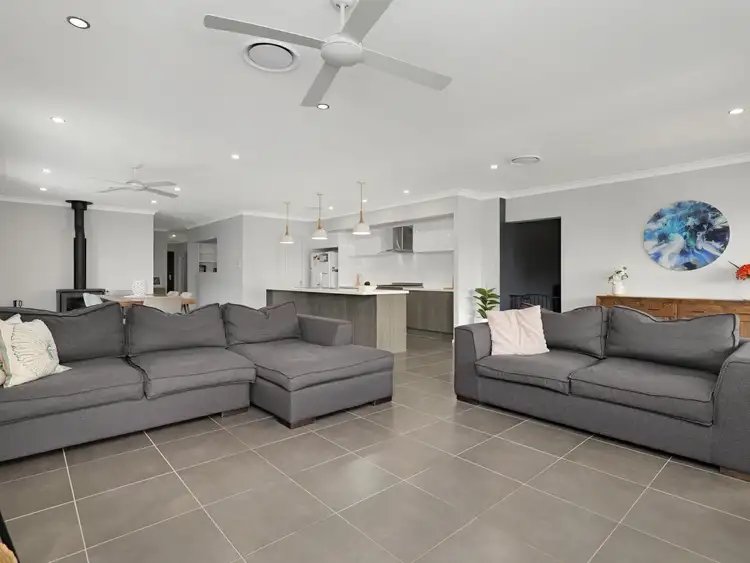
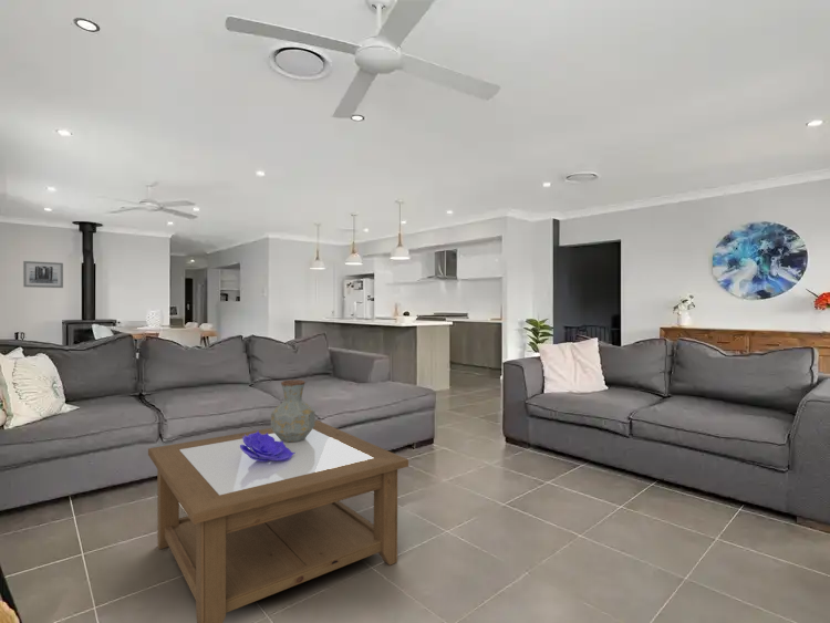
+ wall art [22,260,64,289]
+ vase [270,378,317,443]
+ decorative bowl [240,432,295,461]
+ coffee table [147,419,409,623]
